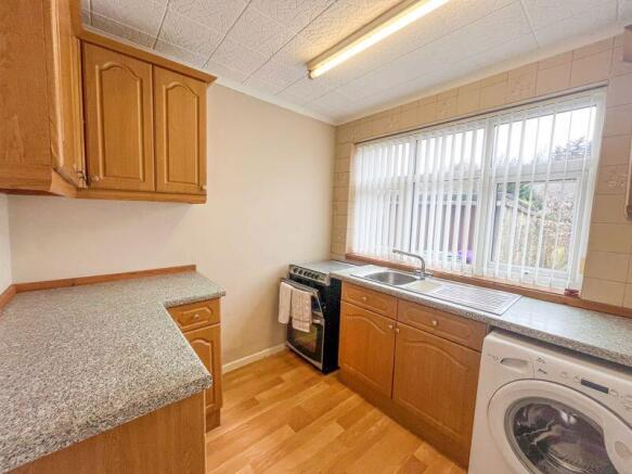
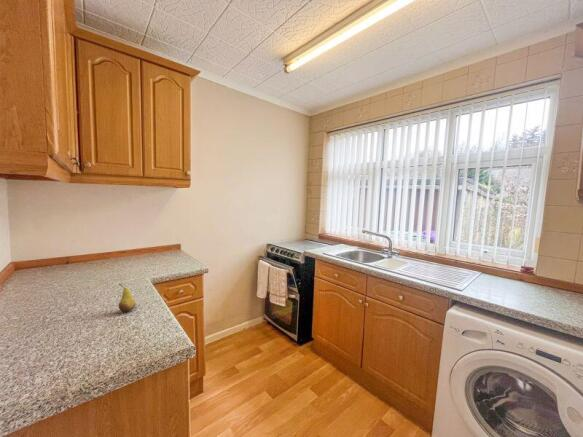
+ fruit [118,283,137,313]
